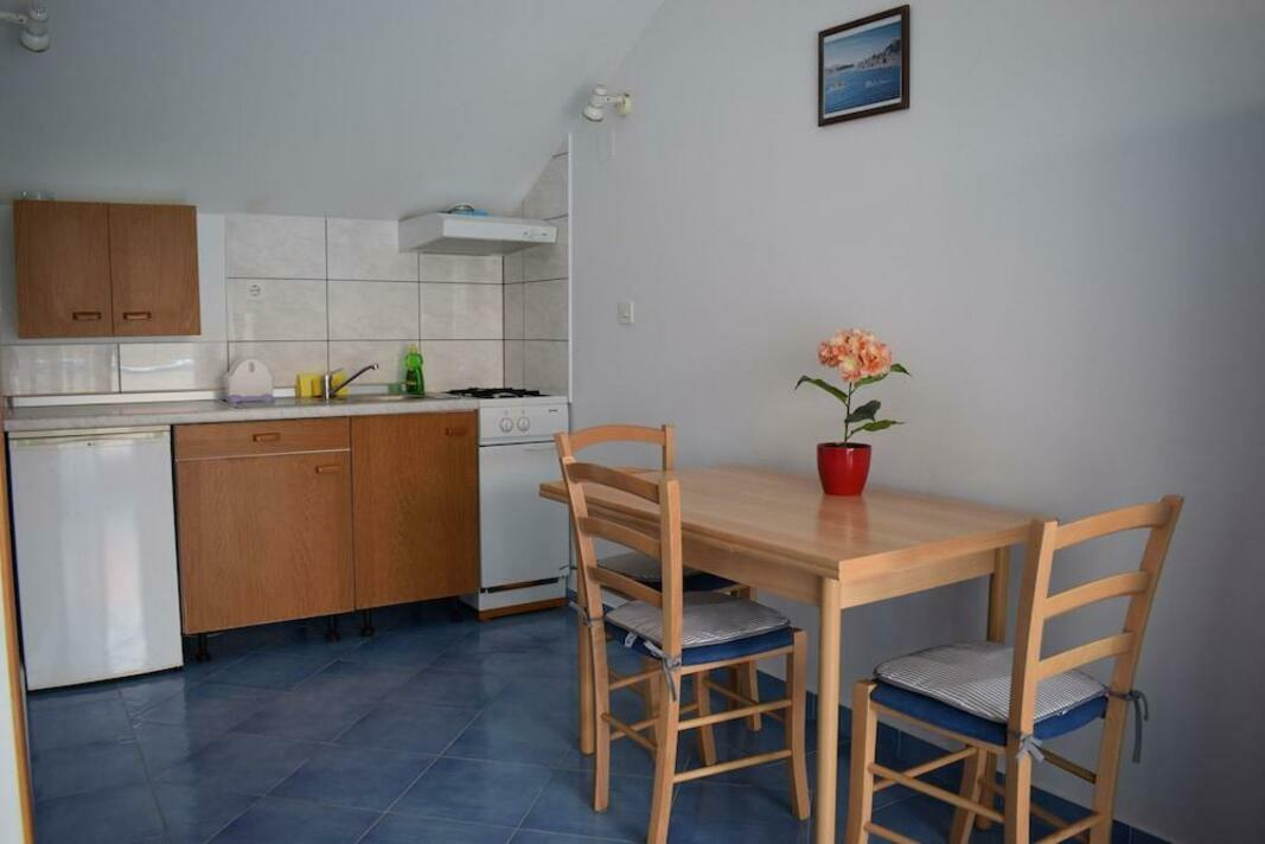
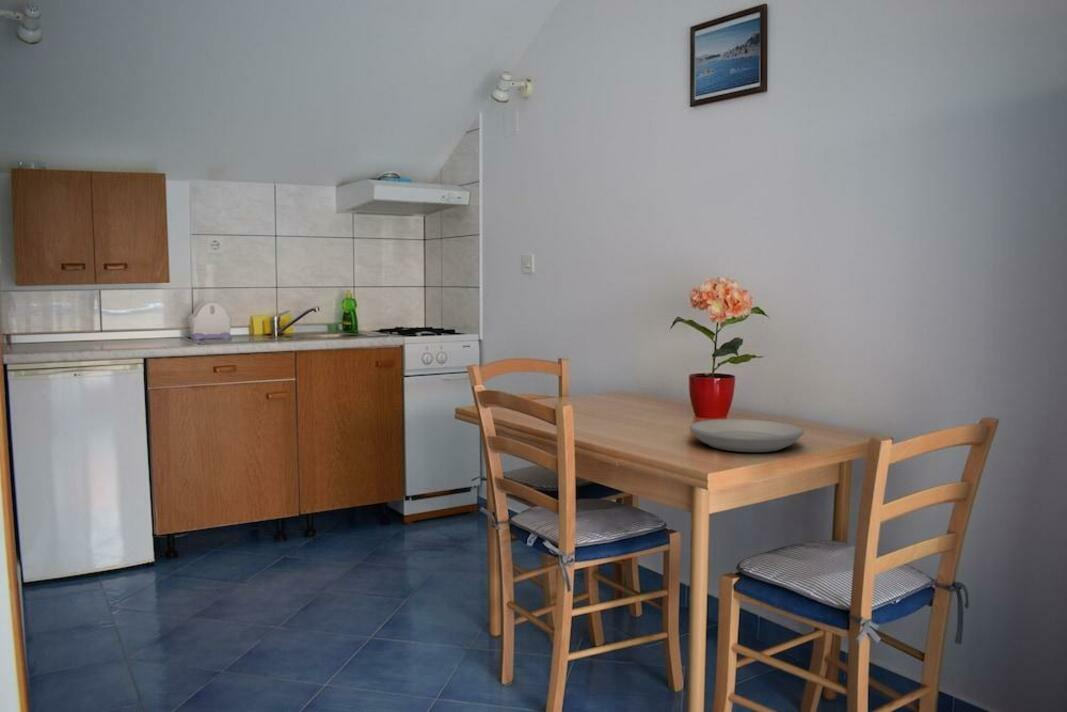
+ plate [688,418,805,453]
